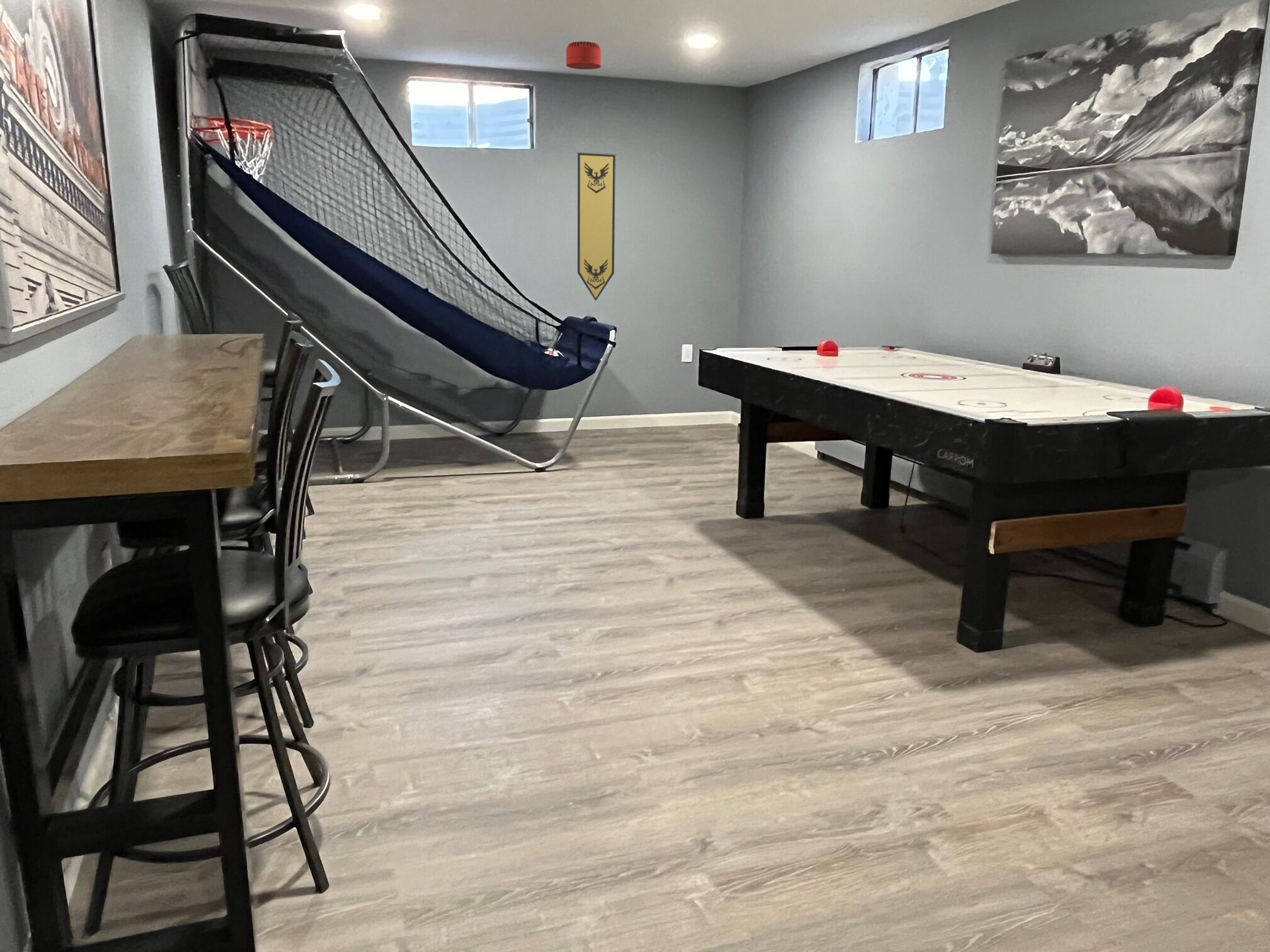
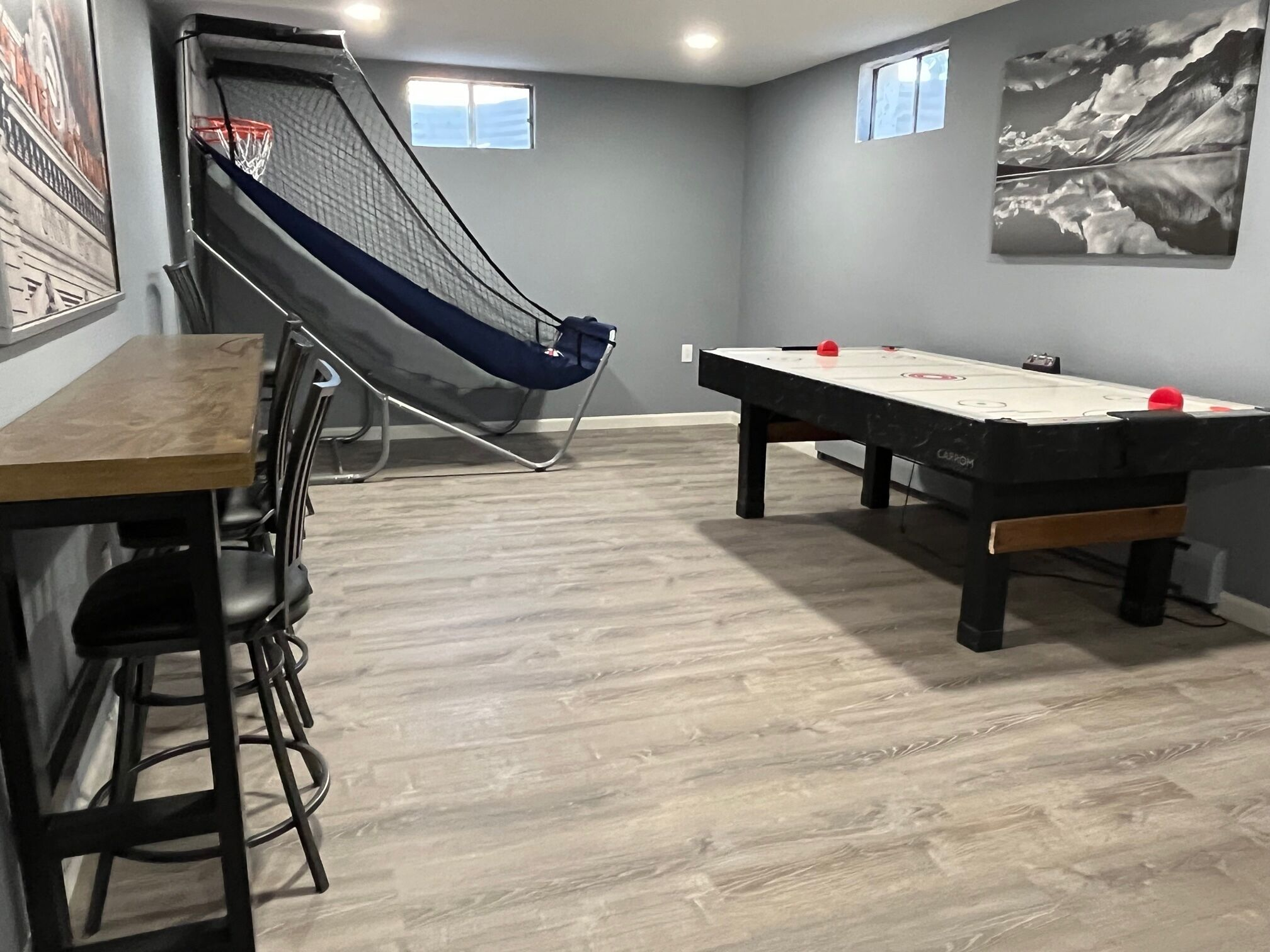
- pennant [575,151,618,302]
- smoke detector [566,41,602,70]
